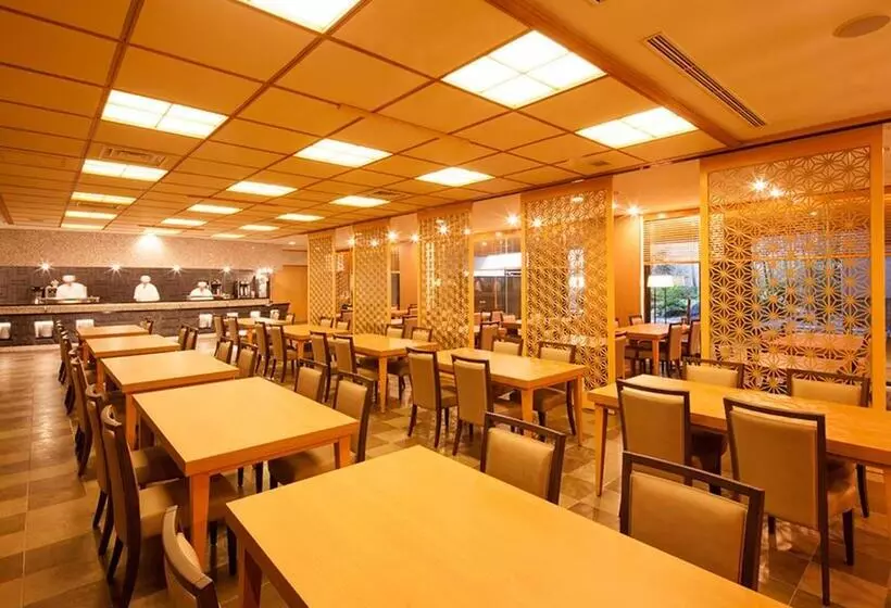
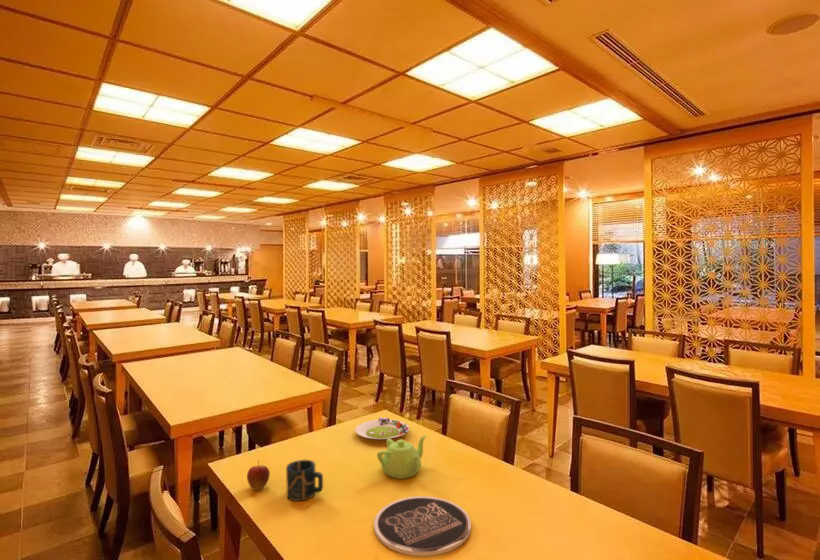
+ plate [373,495,472,557]
+ salad plate [354,416,410,441]
+ cup [285,459,324,502]
+ teapot [376,434,428,480]
+ fruit [246,460,271,491]
